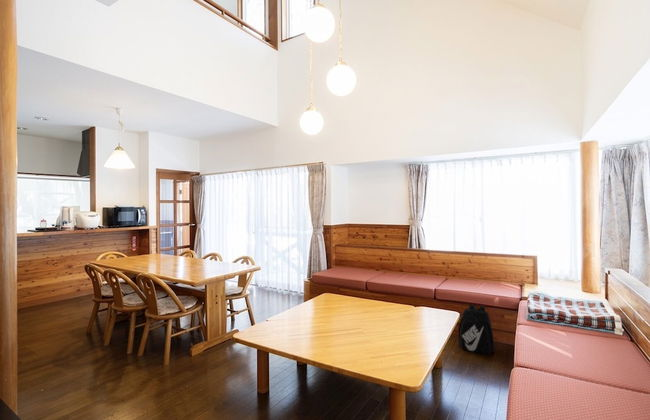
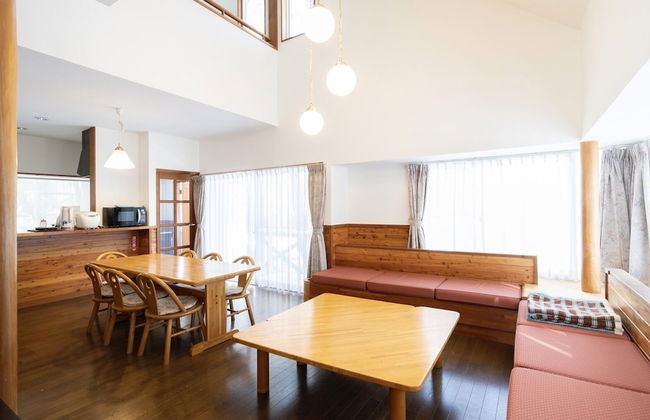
- backpack [458,303,496,356]
